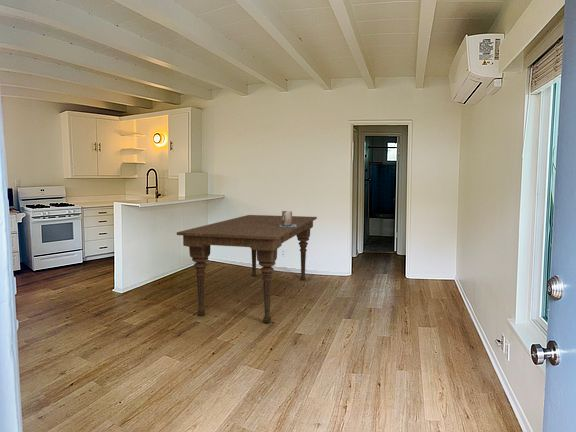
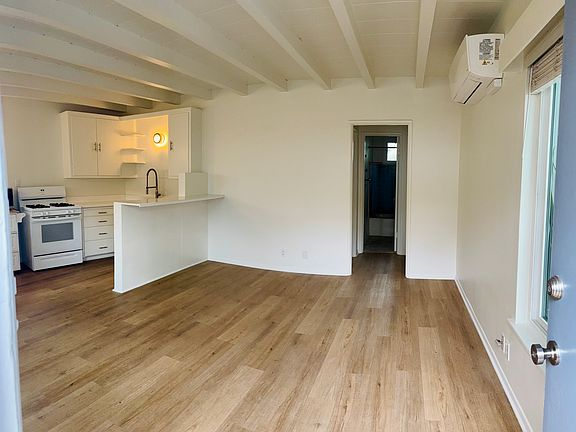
- dining table [176,214,318,323]
- ceramic jug [280,210,297,227]
